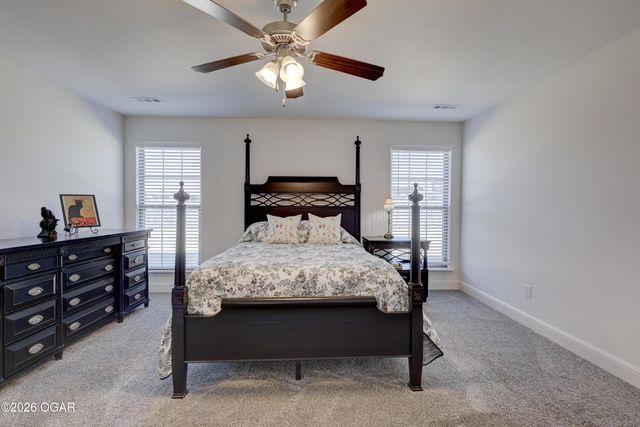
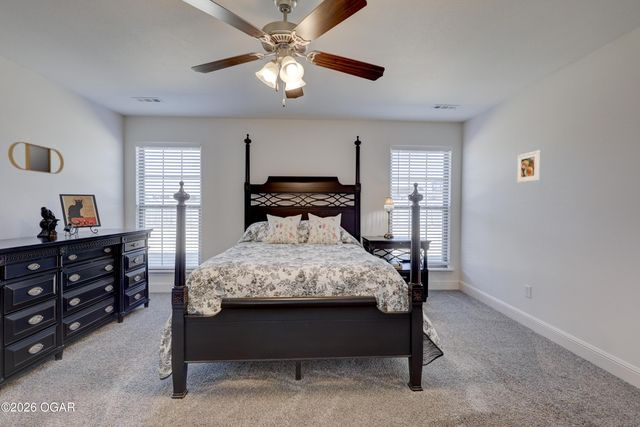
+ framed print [516,149,541,184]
+ home mirror [7,141,65,175]
